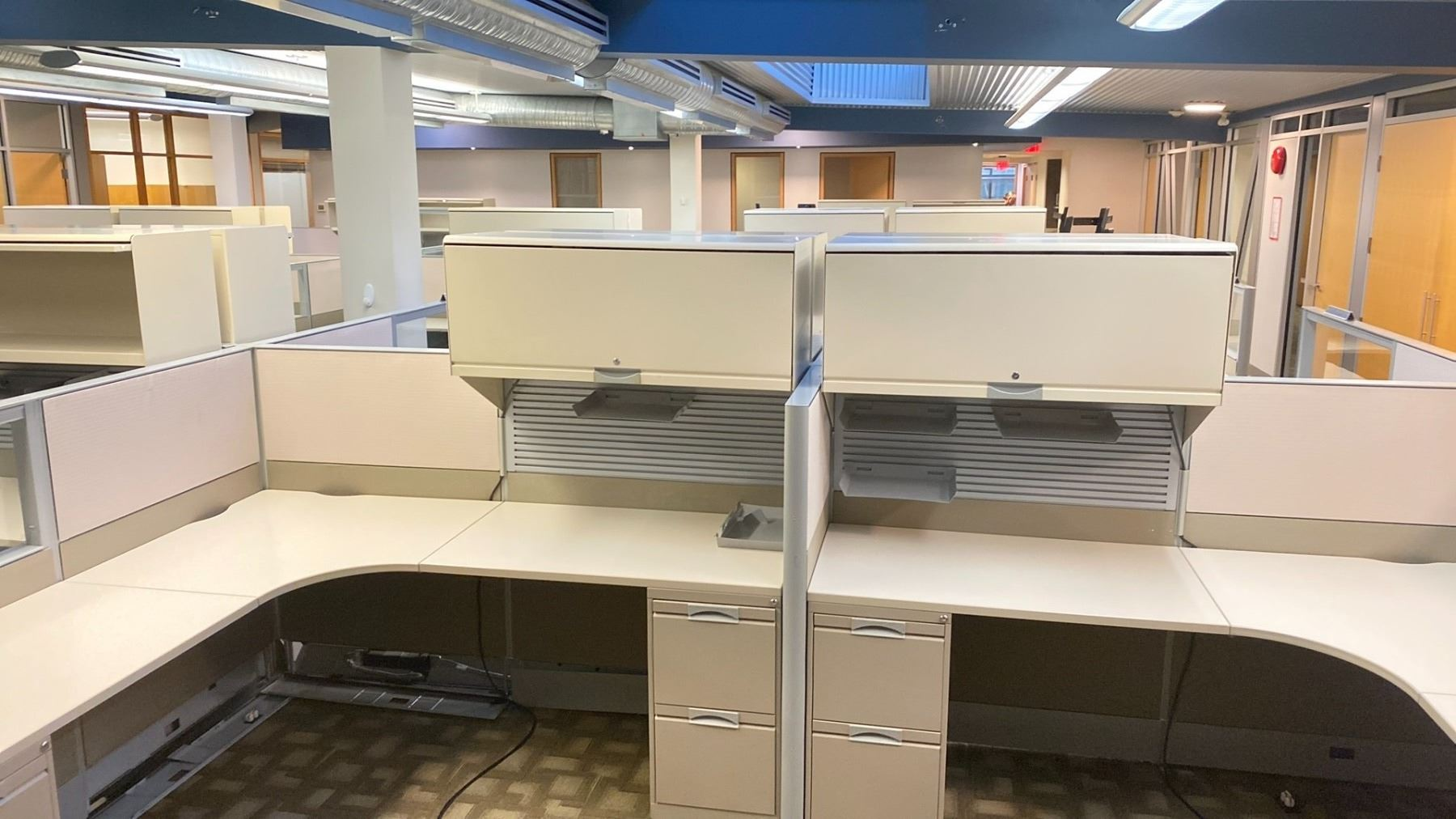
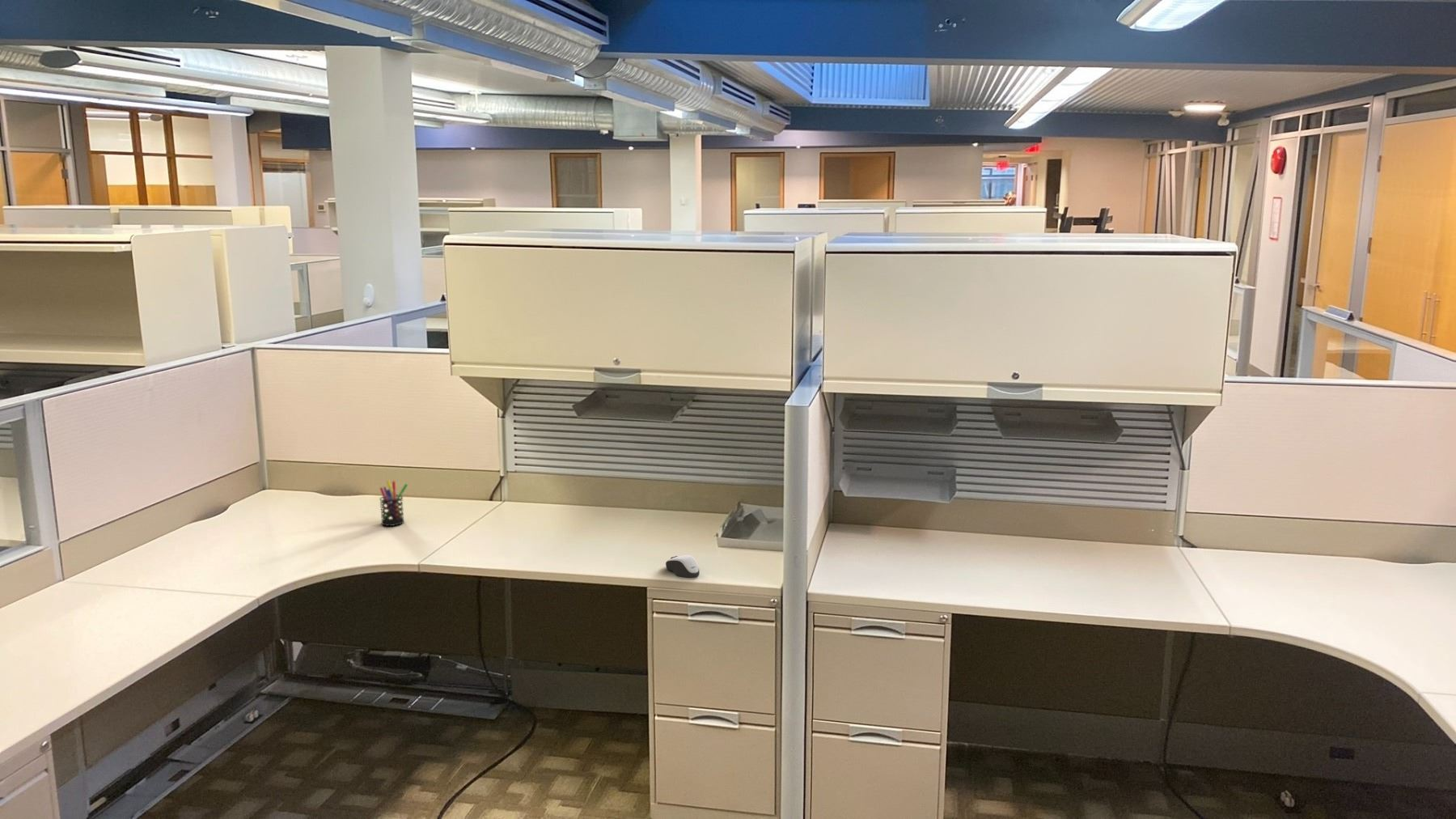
+ pen holder [379,479,408,527]
+ computer mouse [665,554,700,579]
